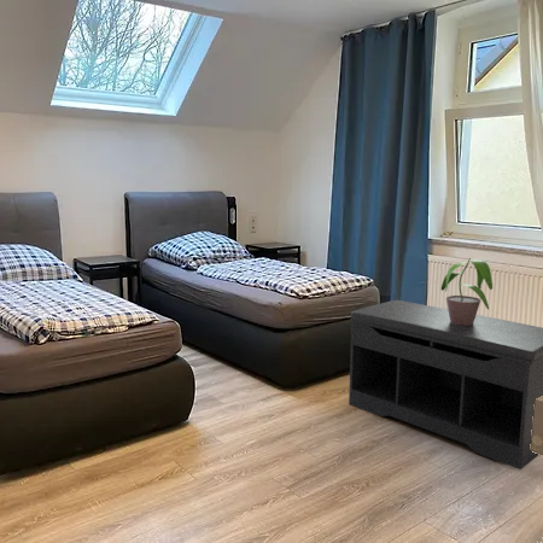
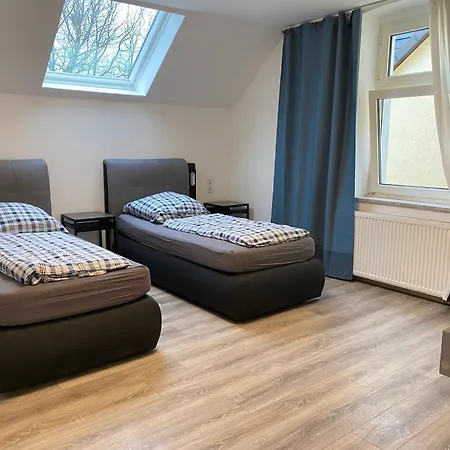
- bench [348,299,543,471]
- potted plant [440,257,494,326]
